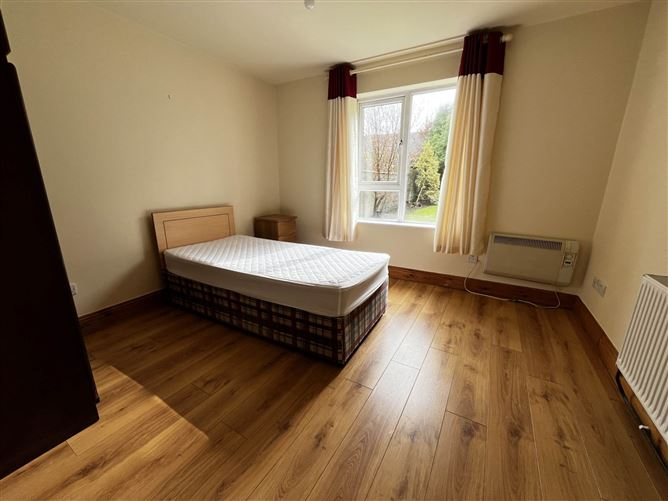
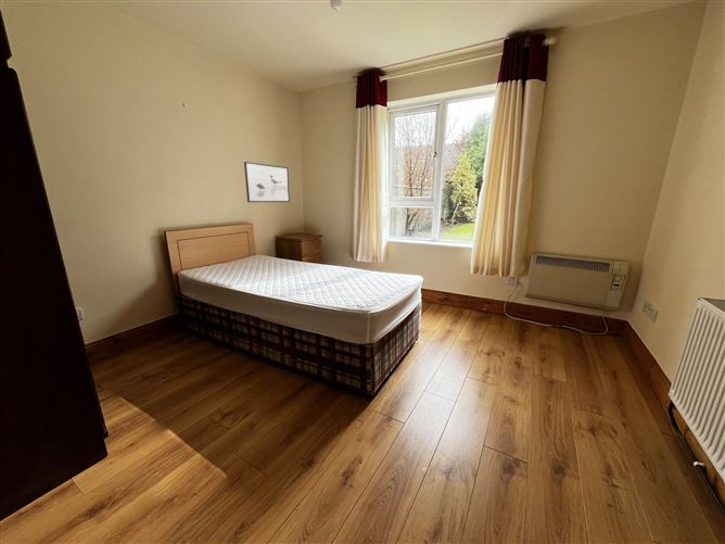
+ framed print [243,161,291,203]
